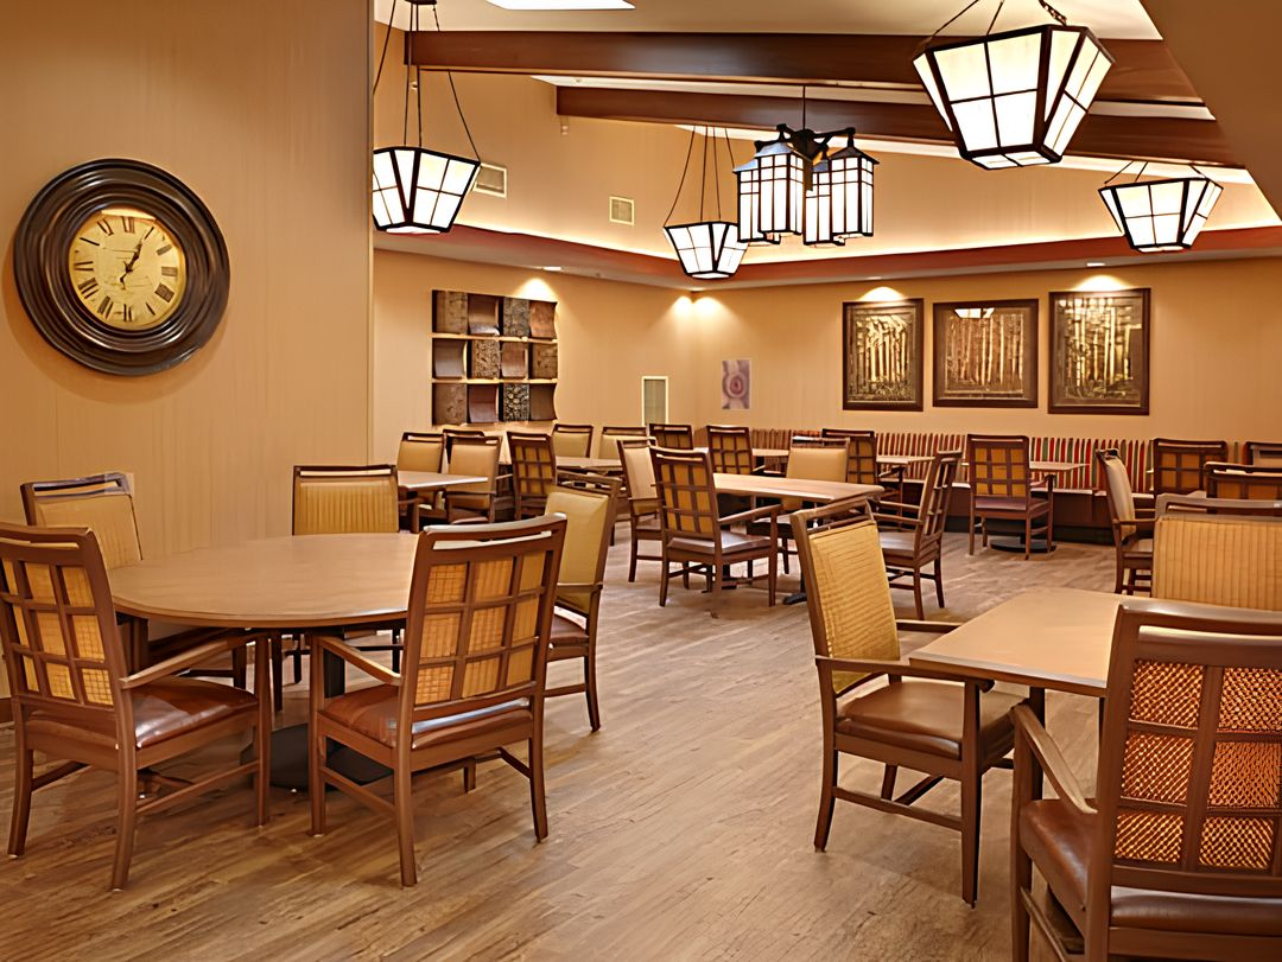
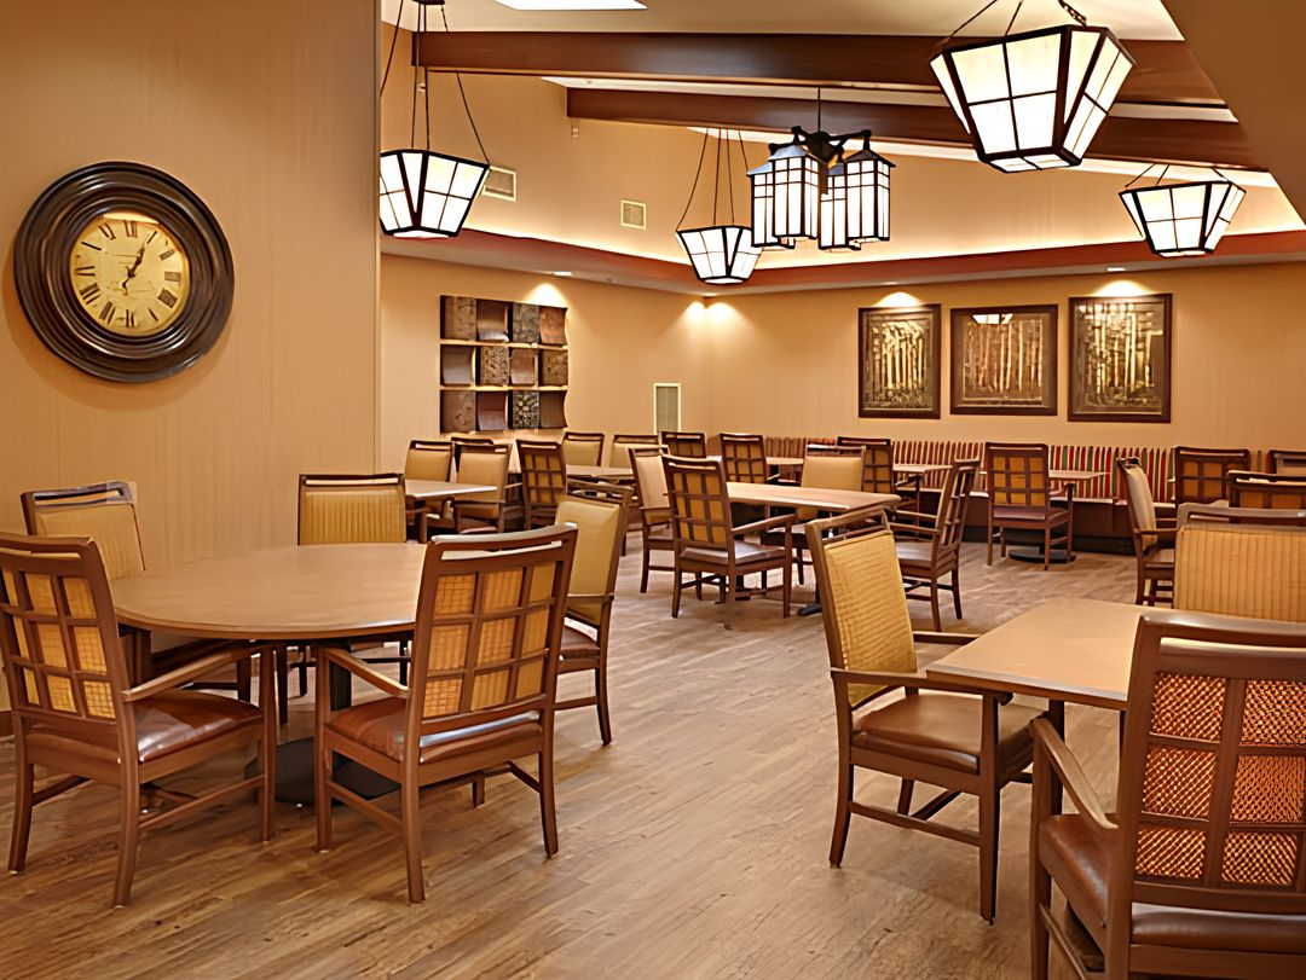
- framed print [721,358,753,412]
